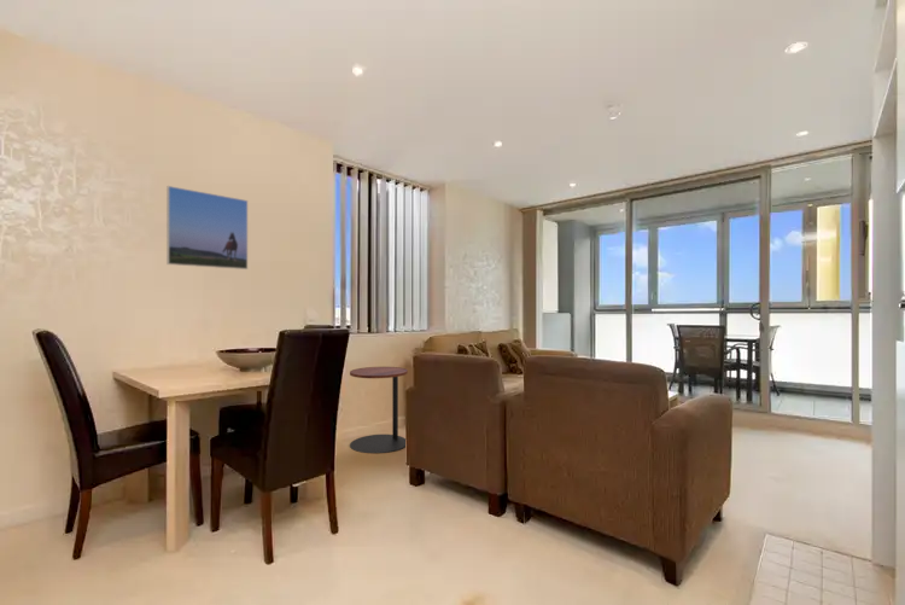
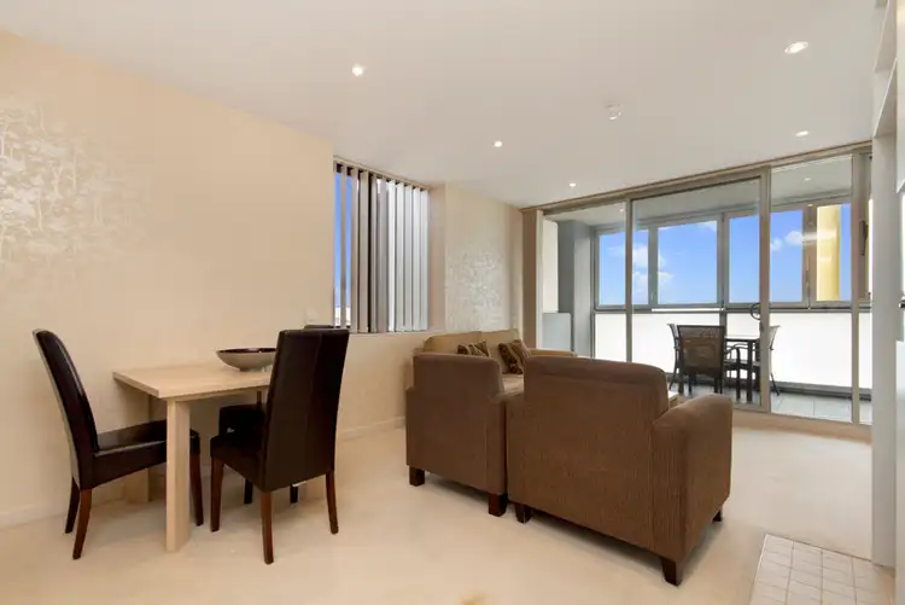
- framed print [165,185,249,270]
- side table [349,366,409,454]
